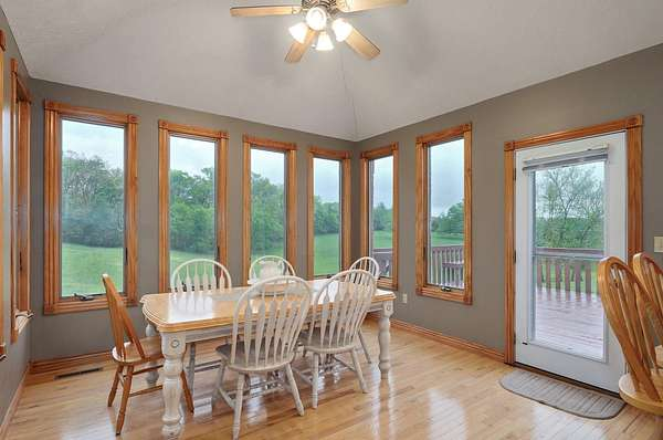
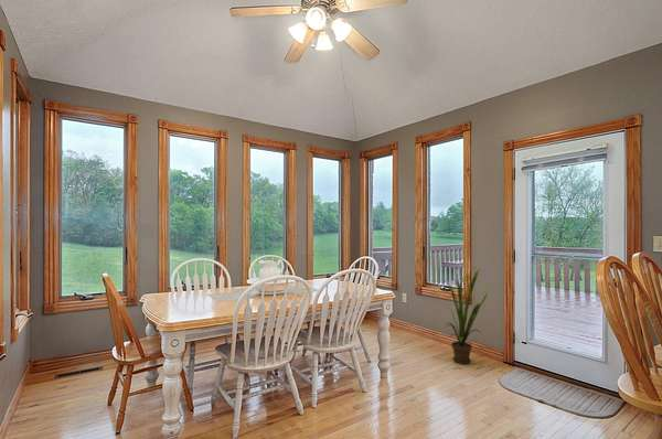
+ house plant [441,268,491,365]
